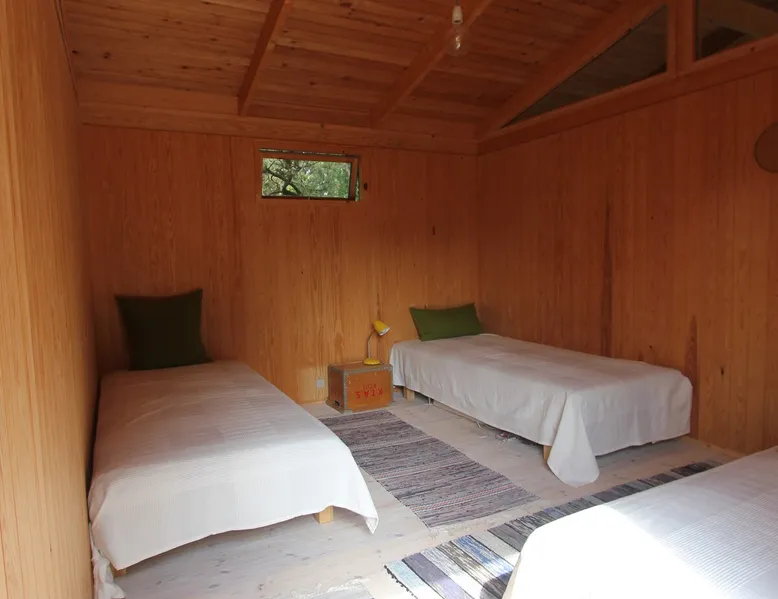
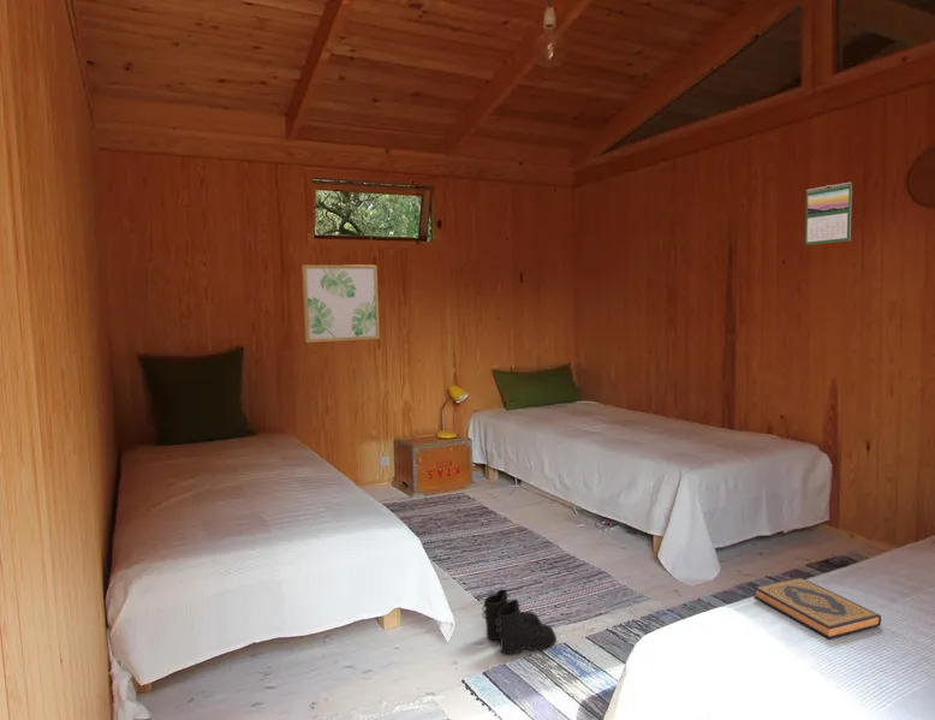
+ boots [481,588,558,655]
+ wall art [300,264,381,344]
+ hardback book [752,577,882,641]
+ calendar [804,182,853,246]
